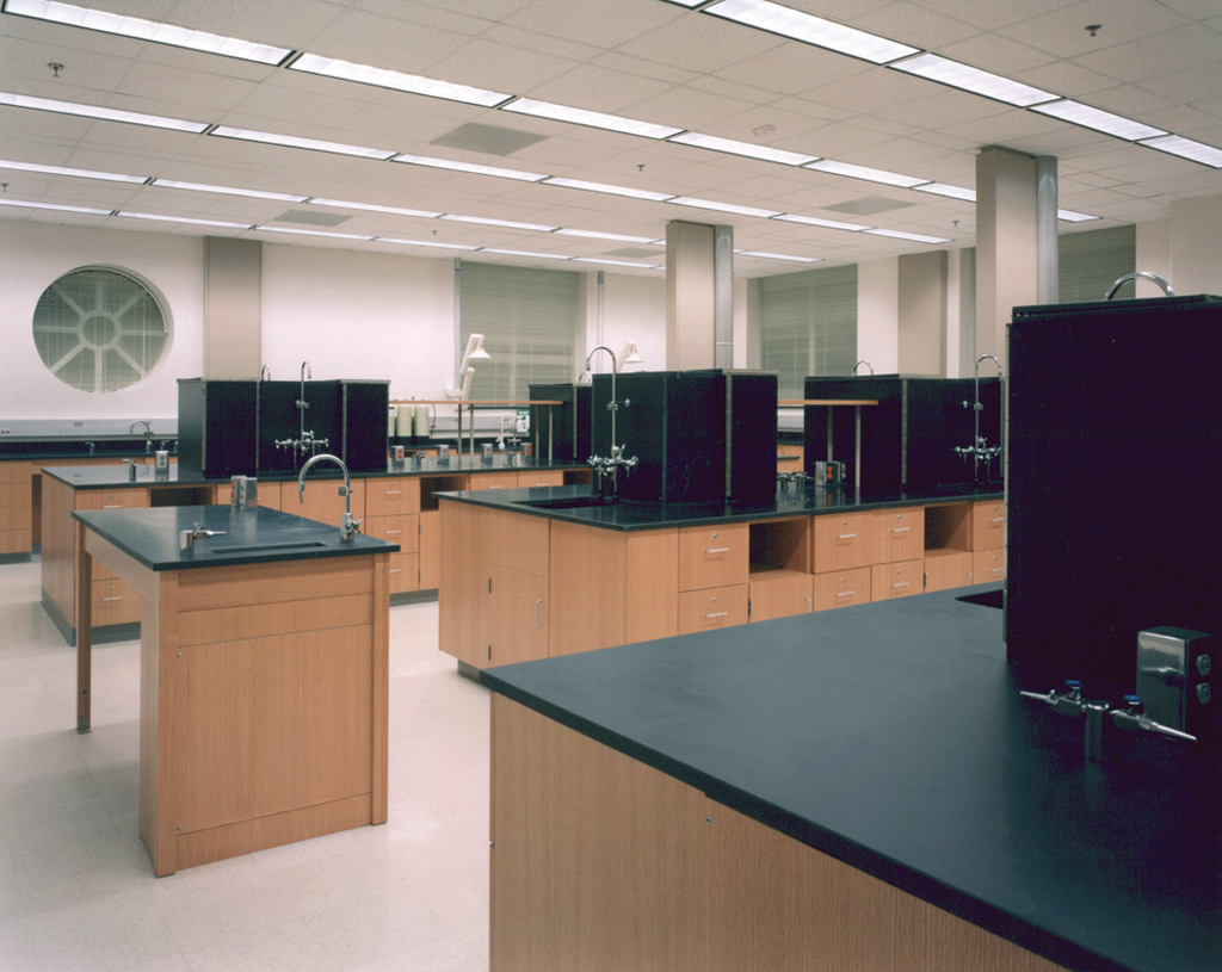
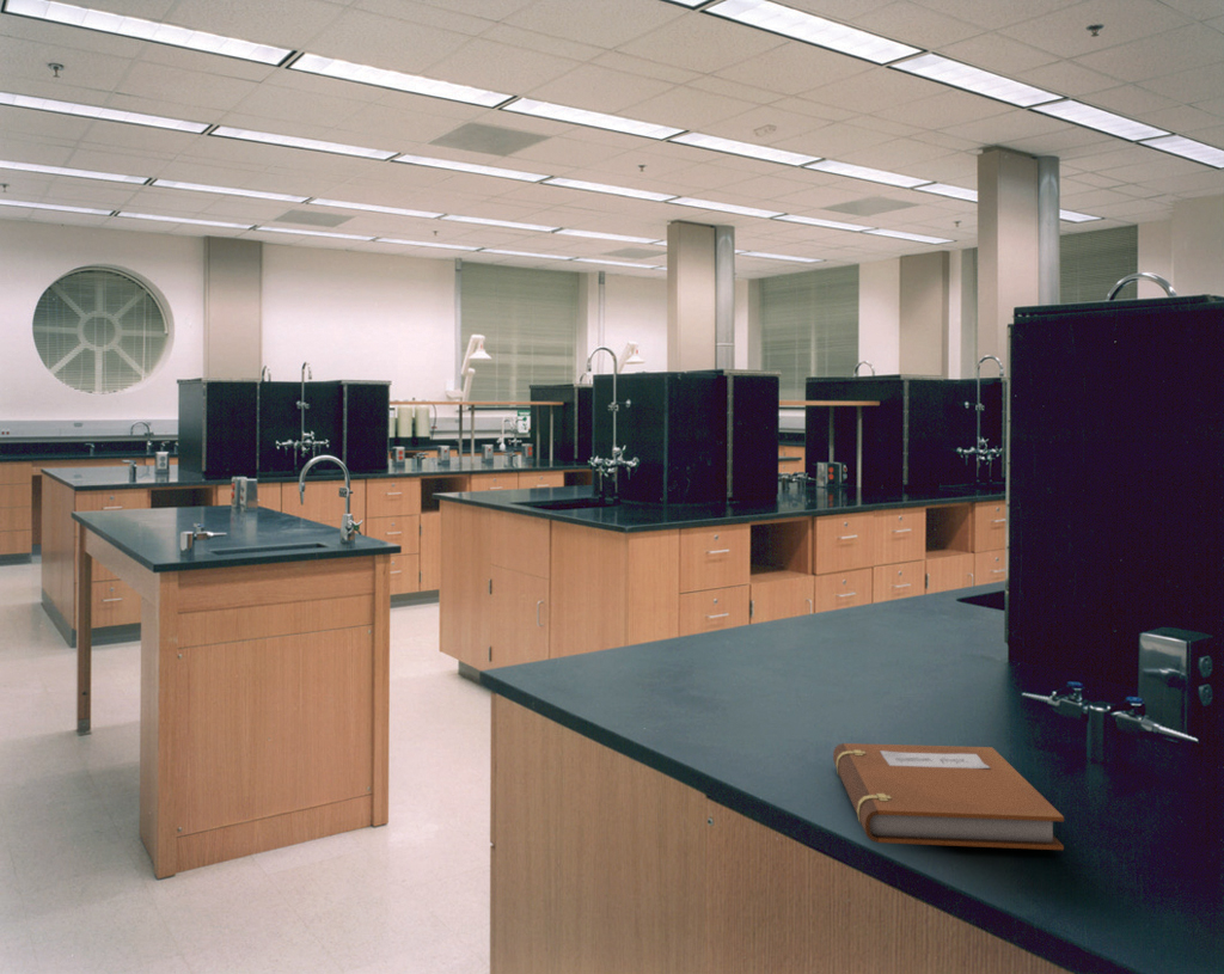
+ notebook [832,742,1065,851]
